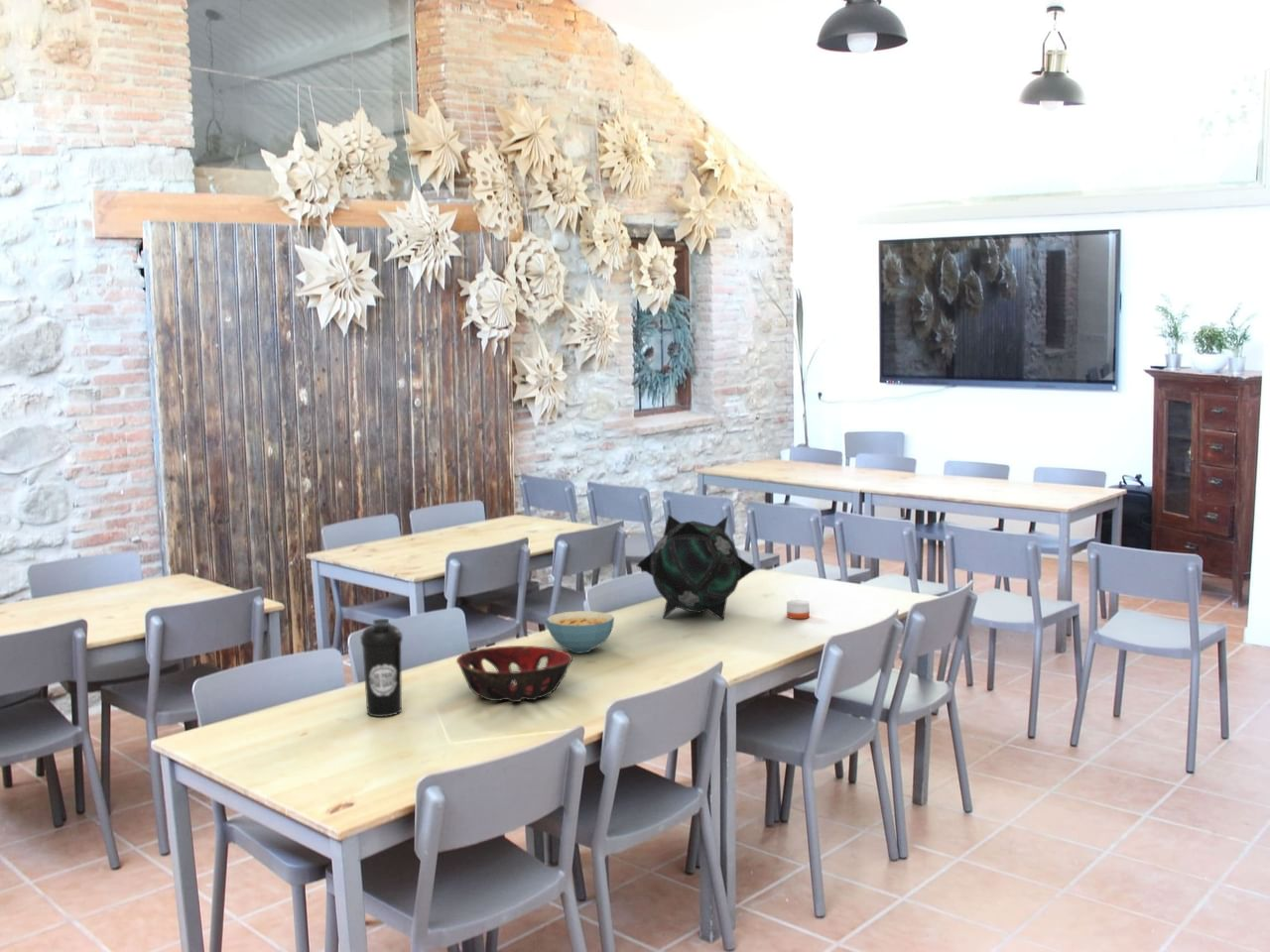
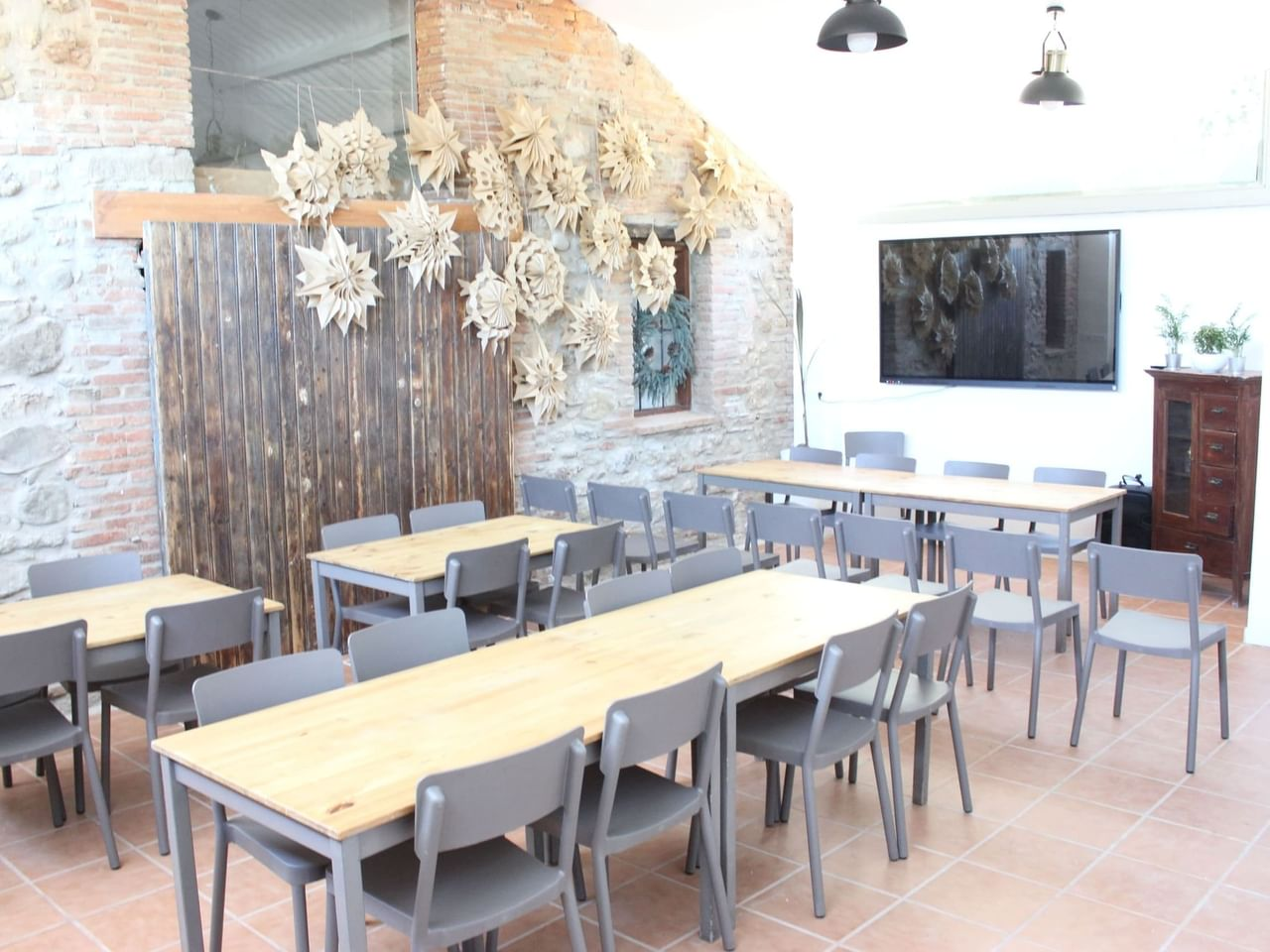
- water bottle [359,618,403,718]
- cereal bowl [545,610,615,654]
- decorative bowl [455,645,573,703]
- candle [786,596,811,620]
- decorative orb [636,514,757,622]
